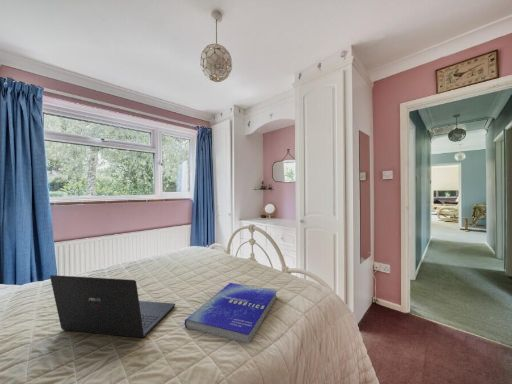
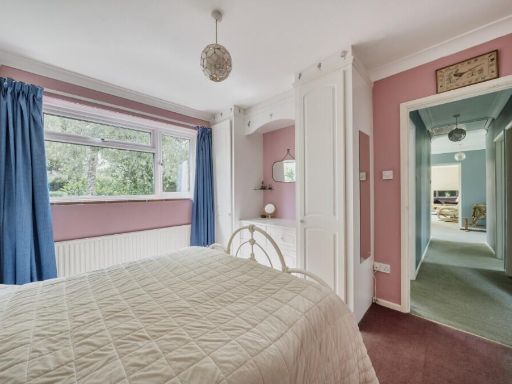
- book [184,282,278,344]
- laptop [49,274,176,339]
